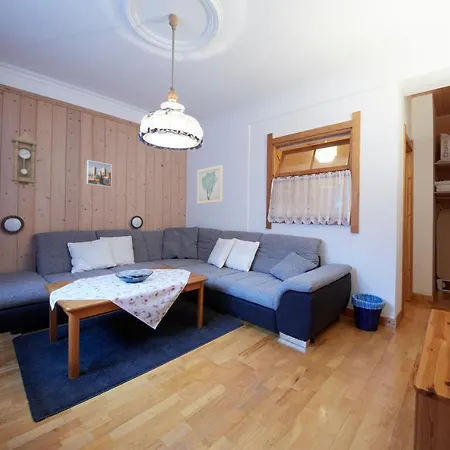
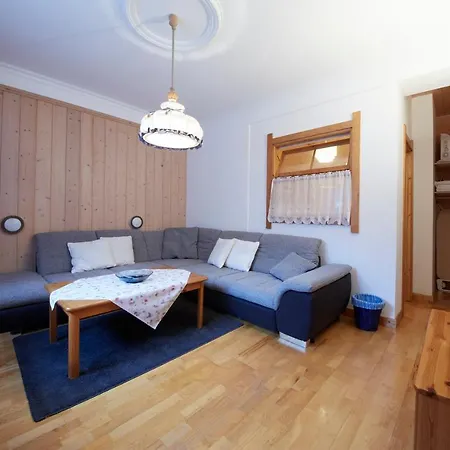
- pendulum clock [10,131,39,189]
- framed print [86,159,113,188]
- wall art [196,164,224,205]
